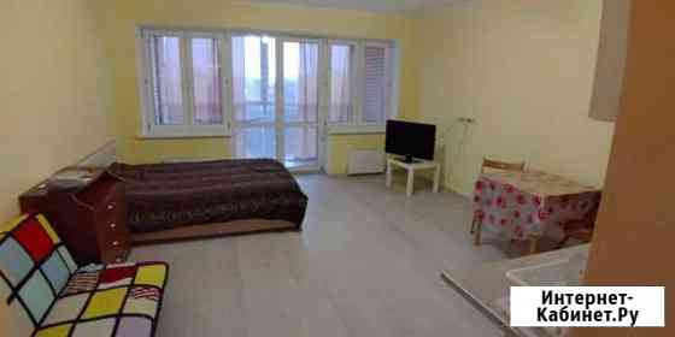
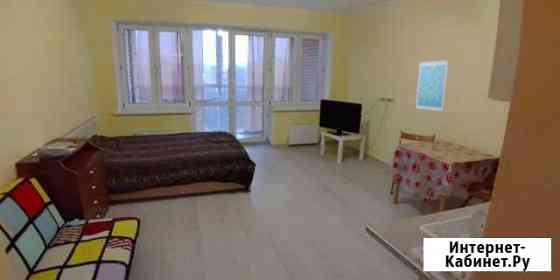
+ wall art [415,59,449,113]
